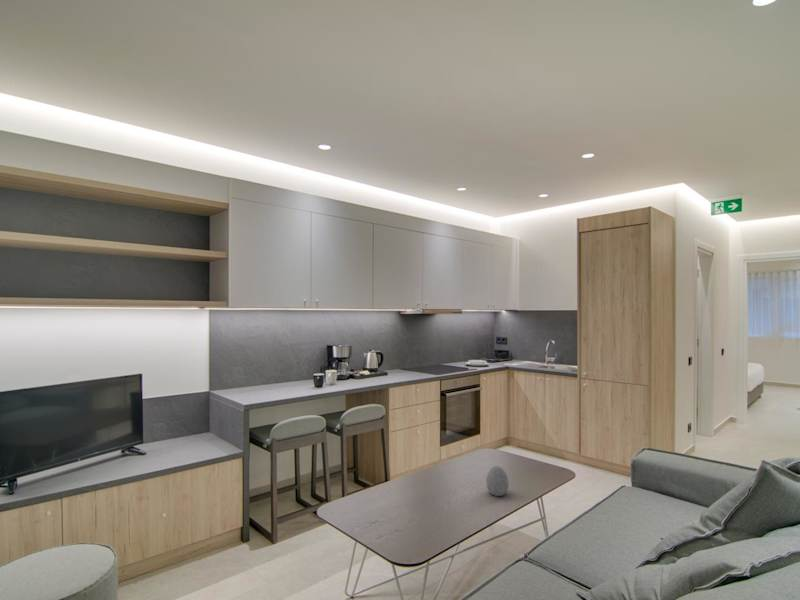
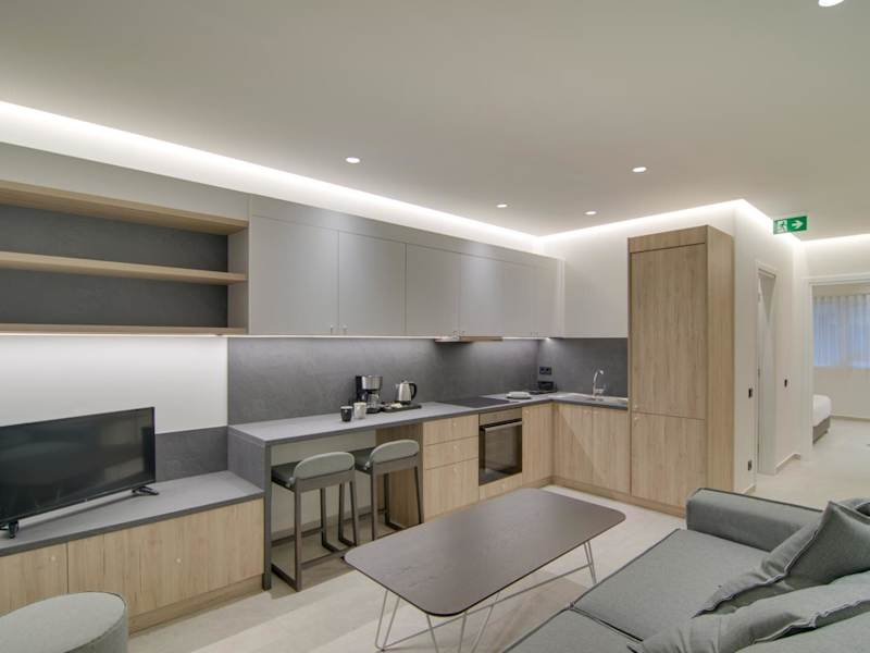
- decorative egg [485,465,510,497]
